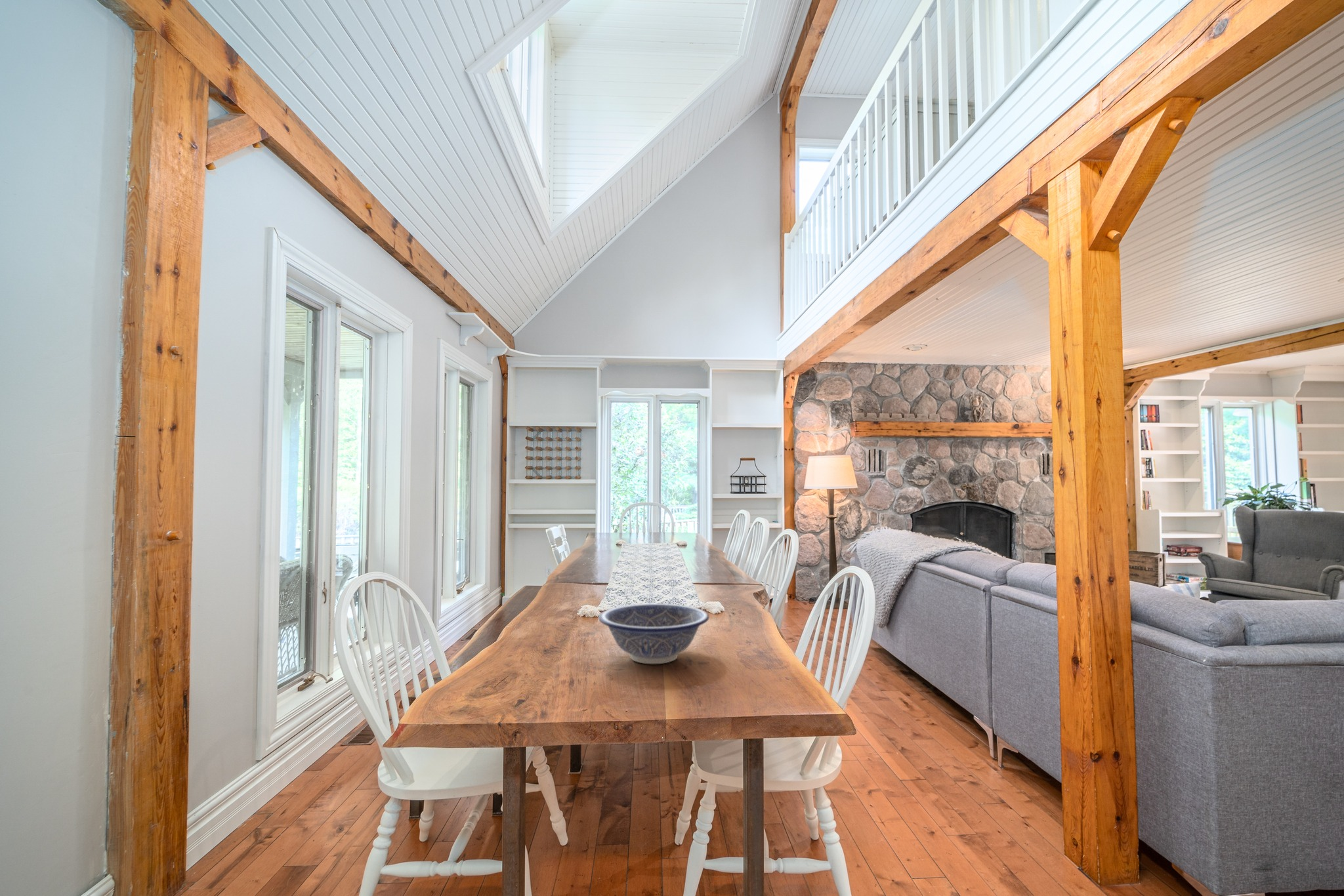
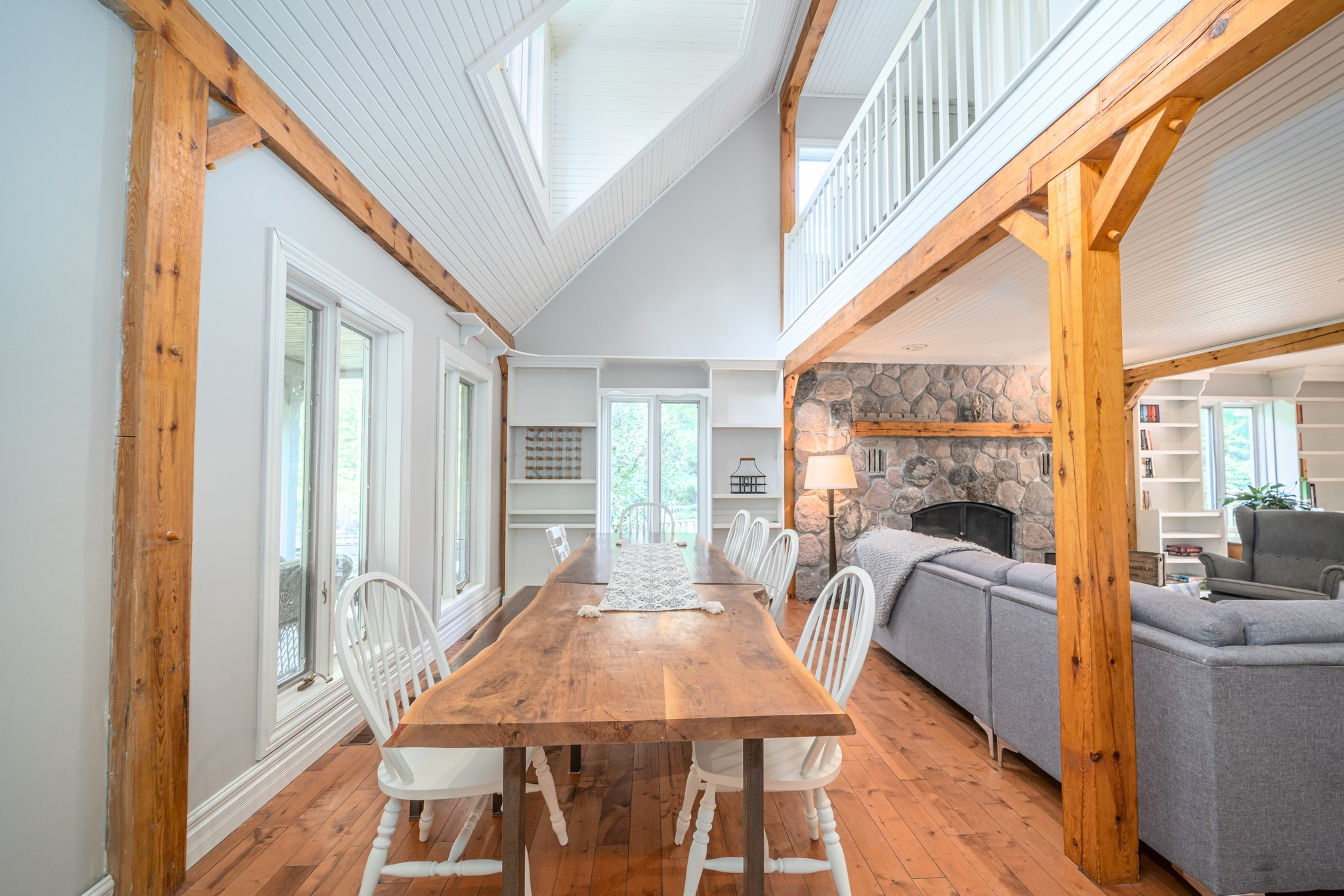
- decorative bowl [598,603,709,664]
